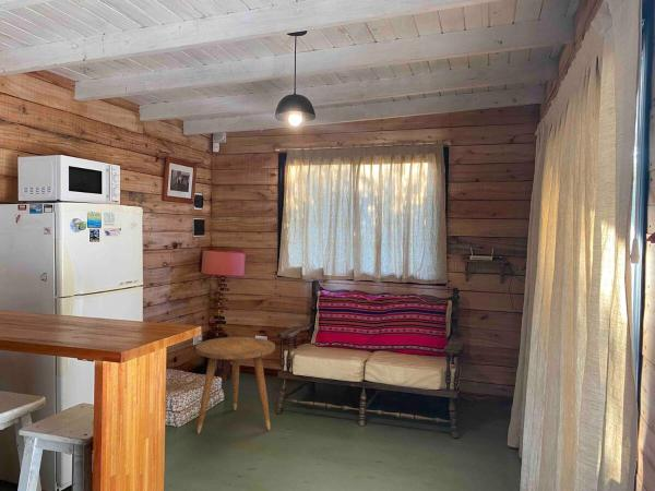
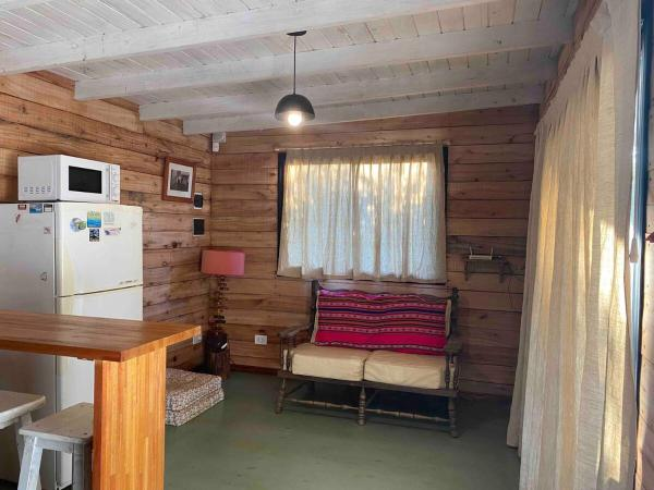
- side table [194,336,276,434]
